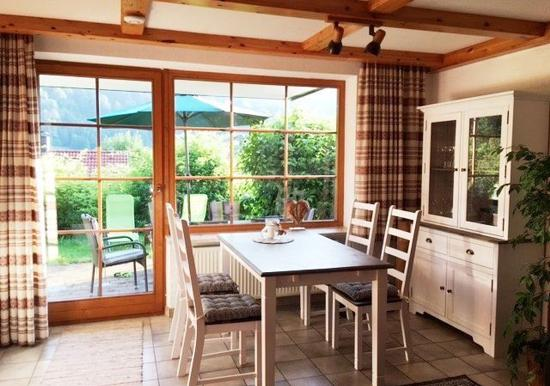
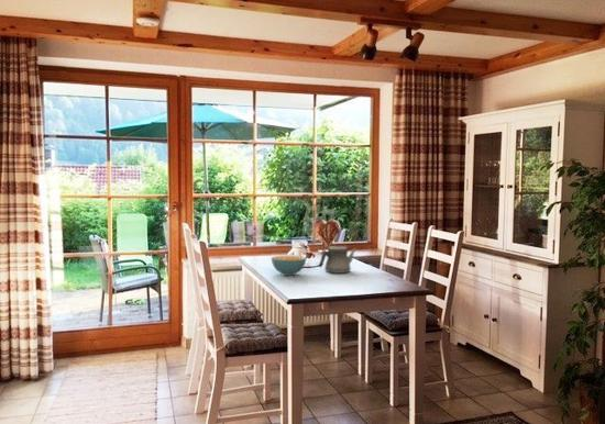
+ teapot [318,244,359,275]
+ cereal bowl [271,255,307,277]
